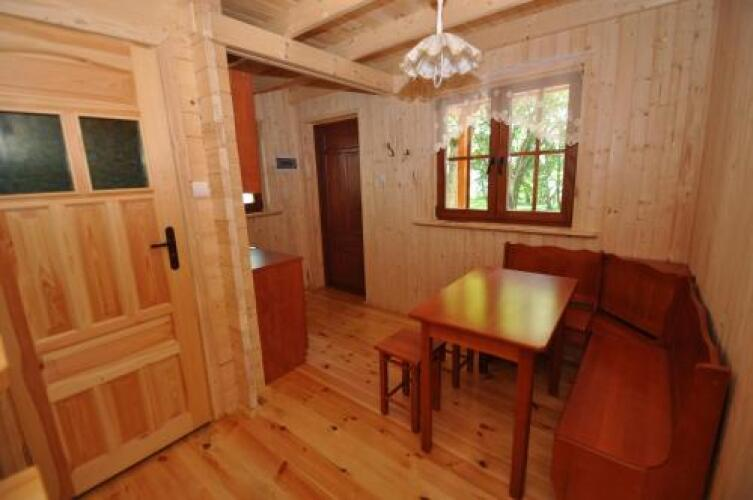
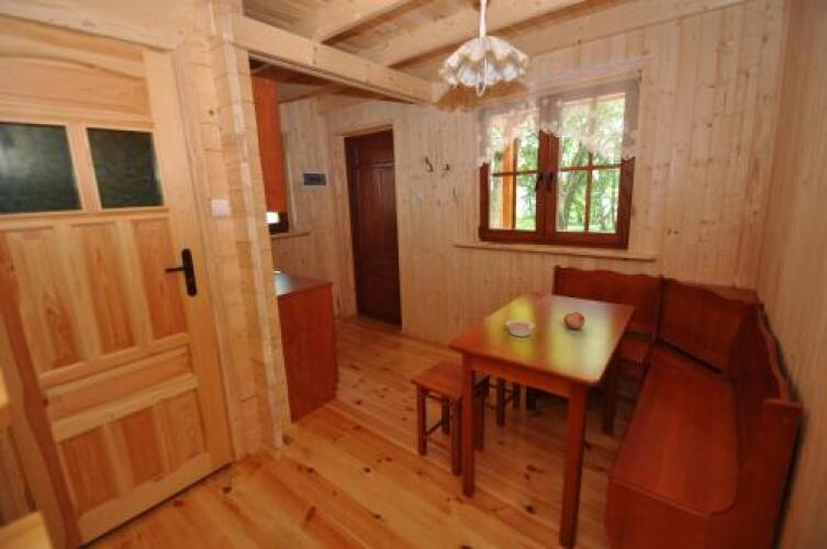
+ legume [505,318,536,338]
+ fruit [562,311,586,330]
